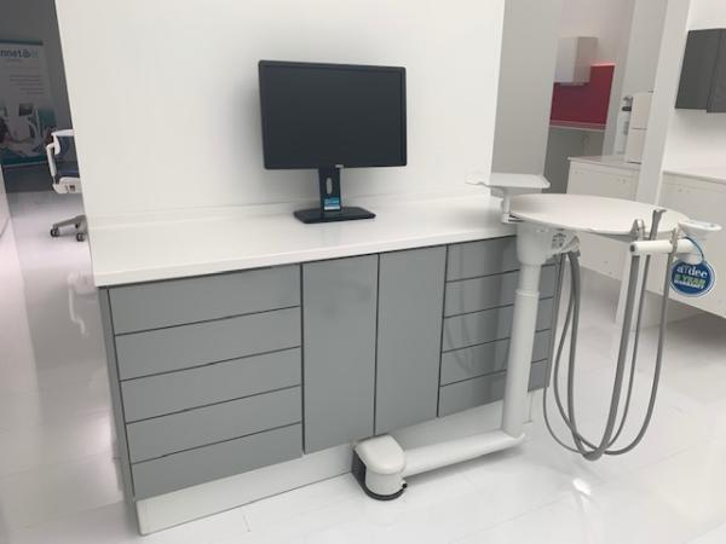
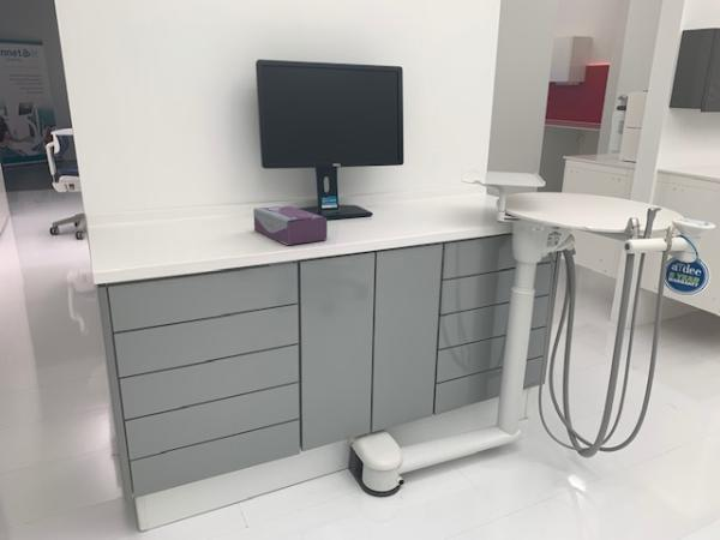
+ tissue box [252,205,329,246]
